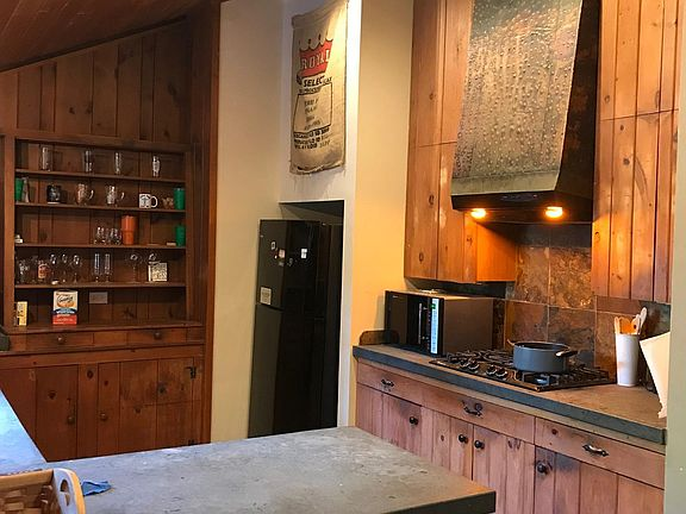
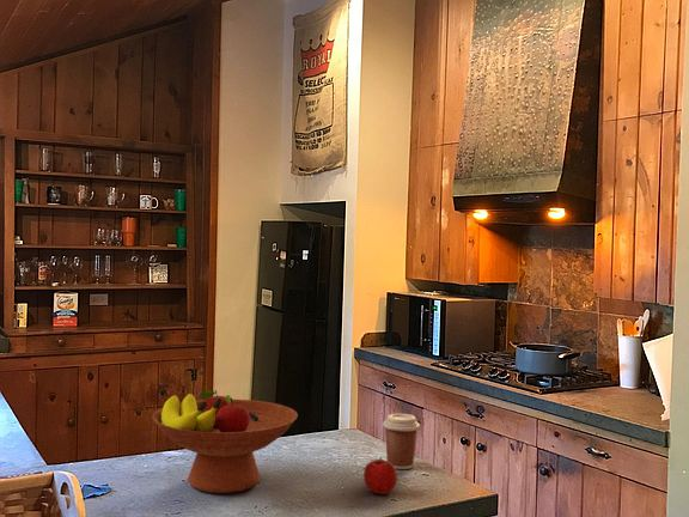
+ fruit bowl [151,389,299,494]
+ apple [362,456,398,495]
+ coffee cup [382,413,421,470]
